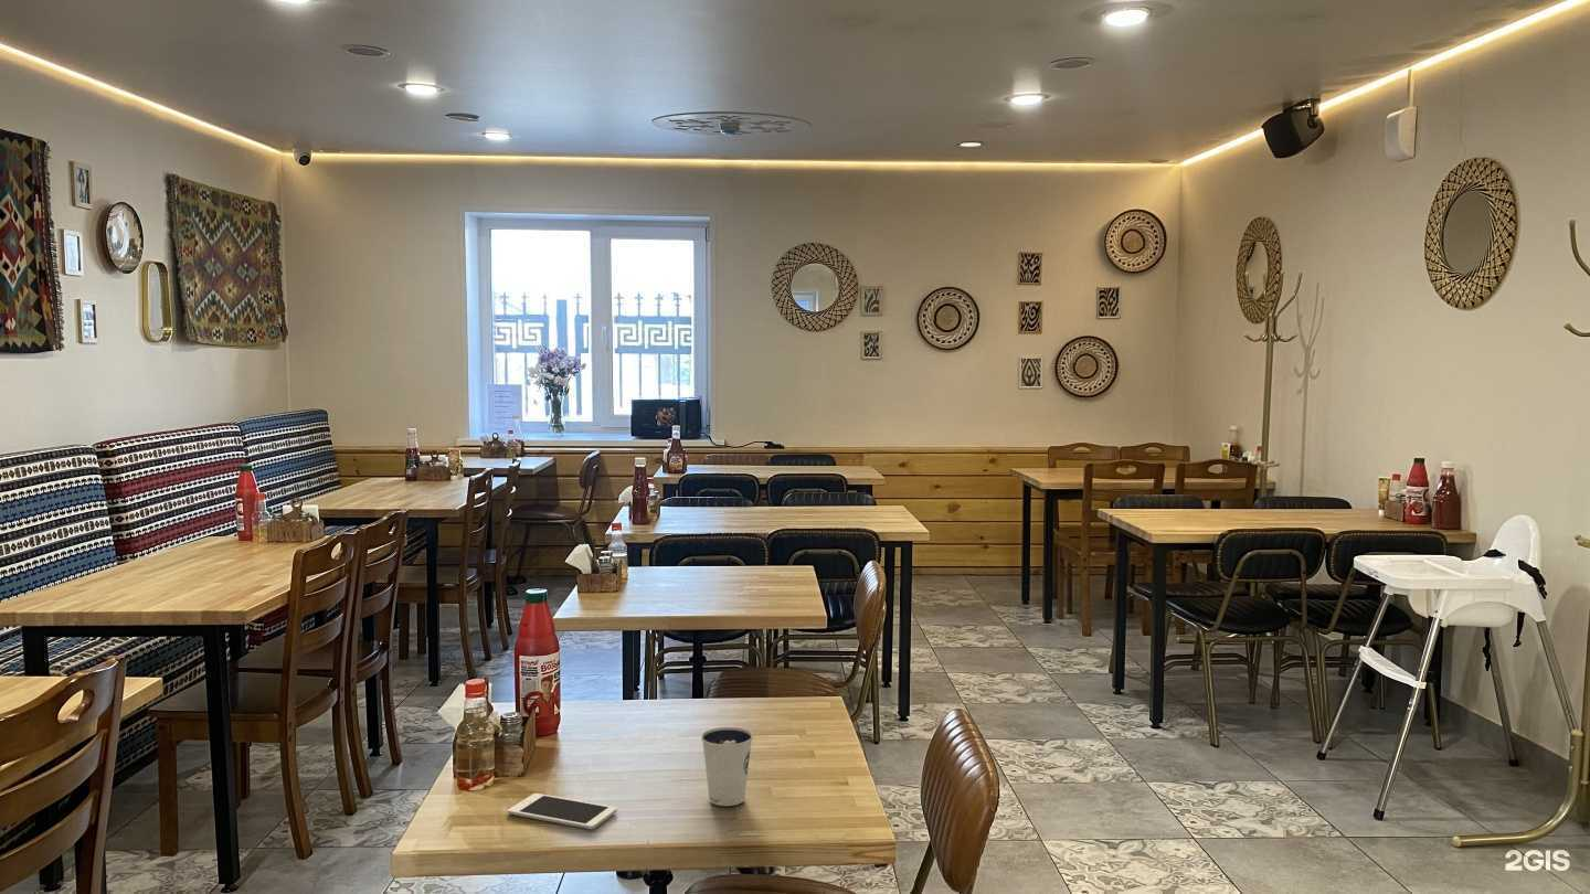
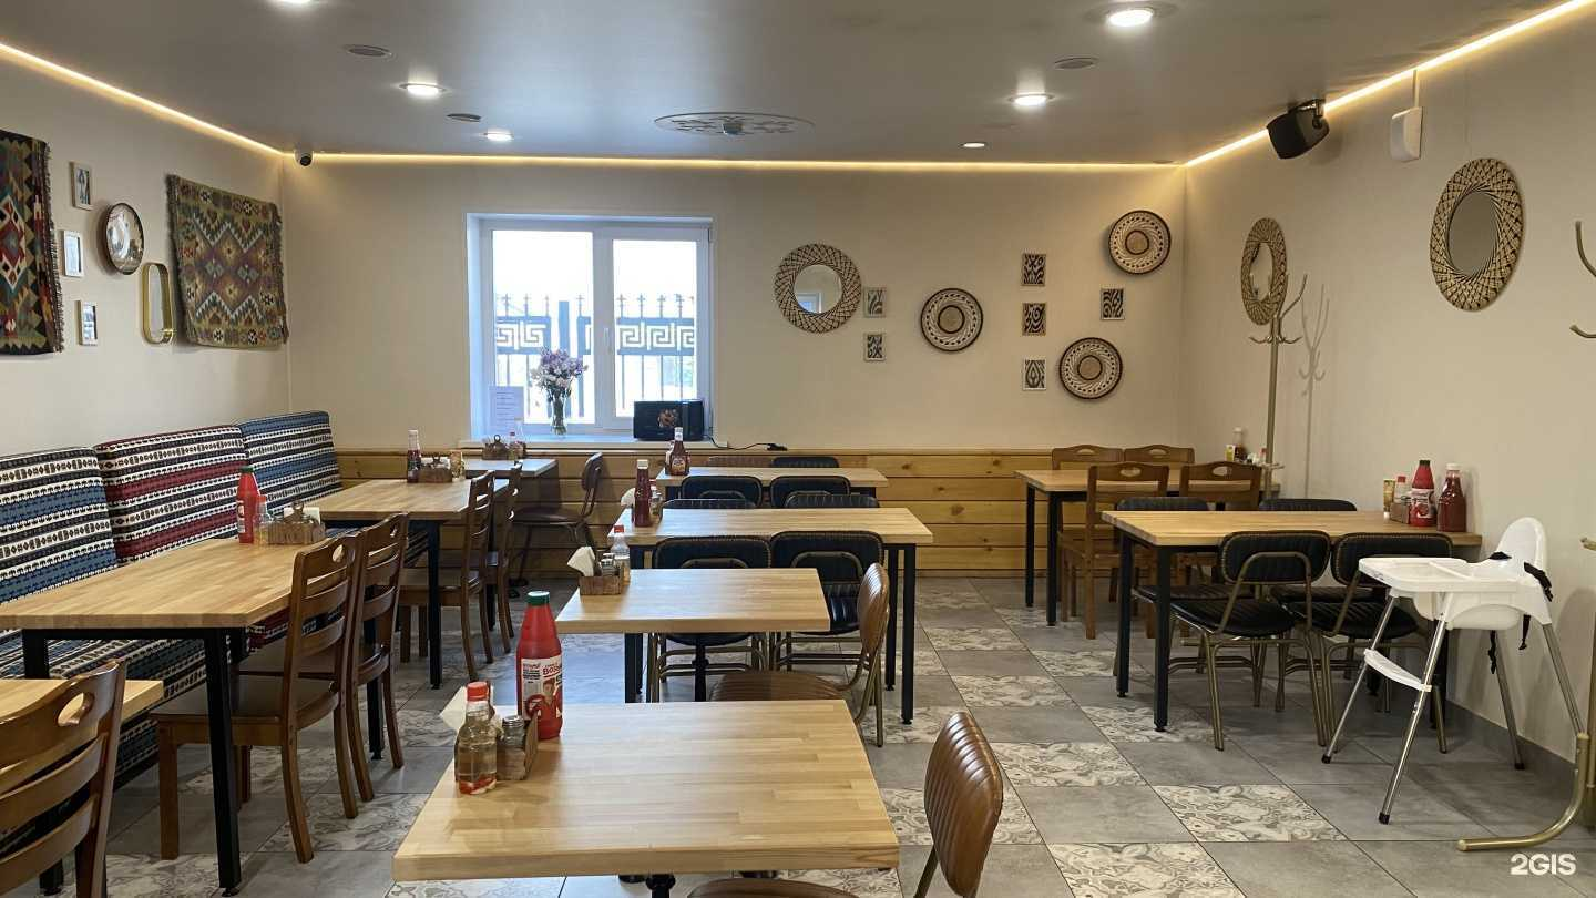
- dixie cup [700,726,754,807]
- cell phone [507,792,618,830]
